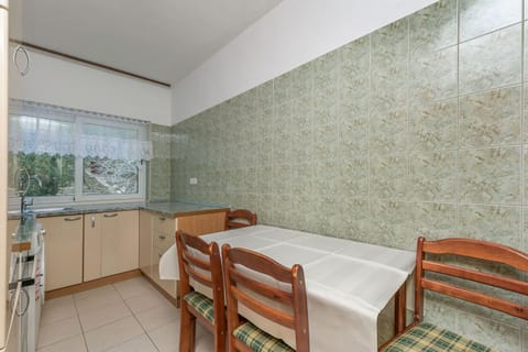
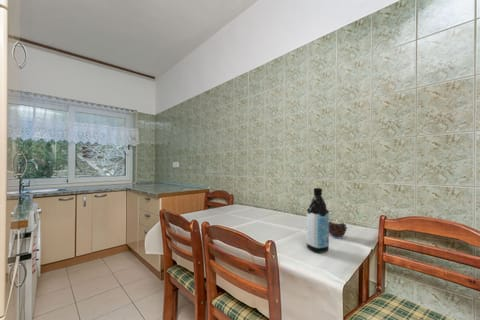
+ water bottle [305,187,330,254]
+ candle [329,219,348,239]
